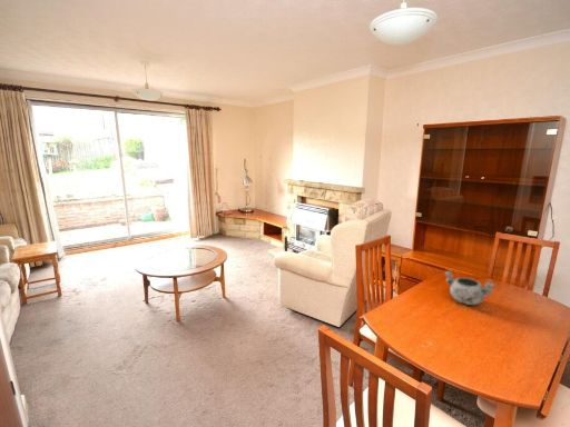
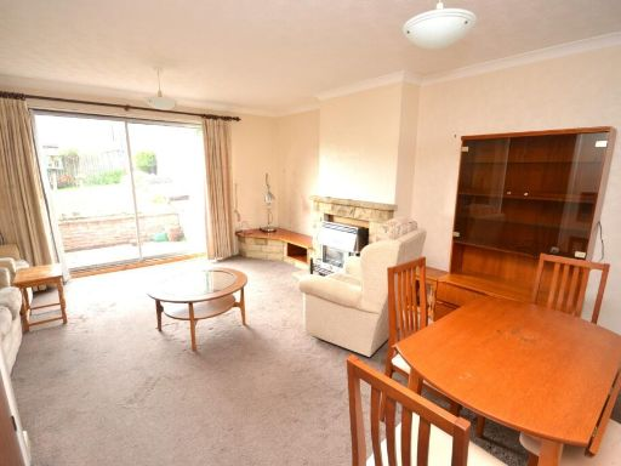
- decorative bowl [443,270,497,306]
